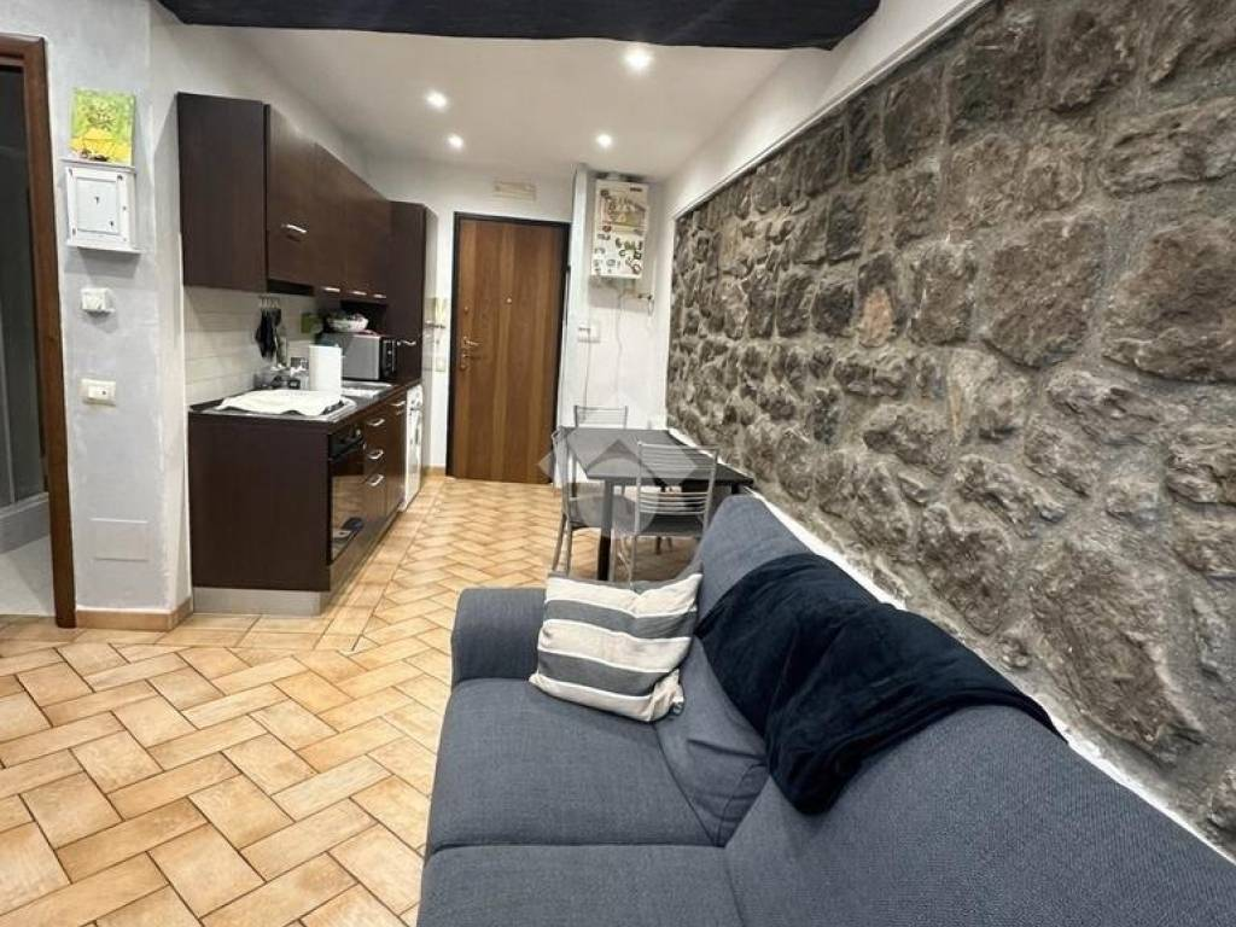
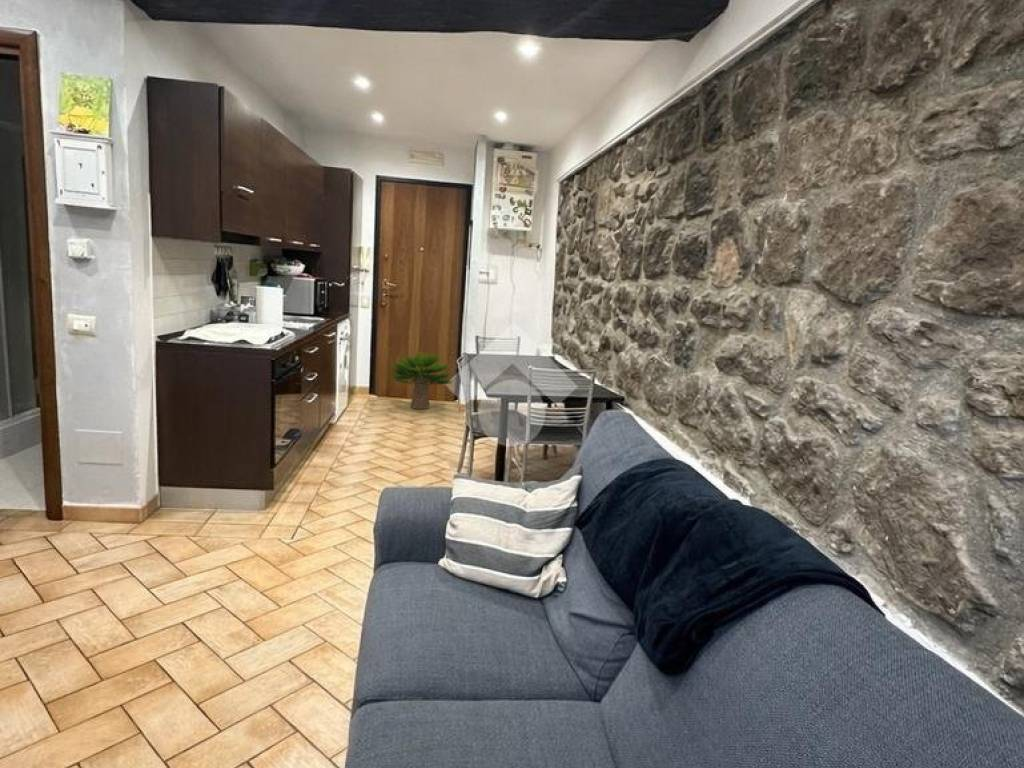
+ potted plant [387,350,457,410]
